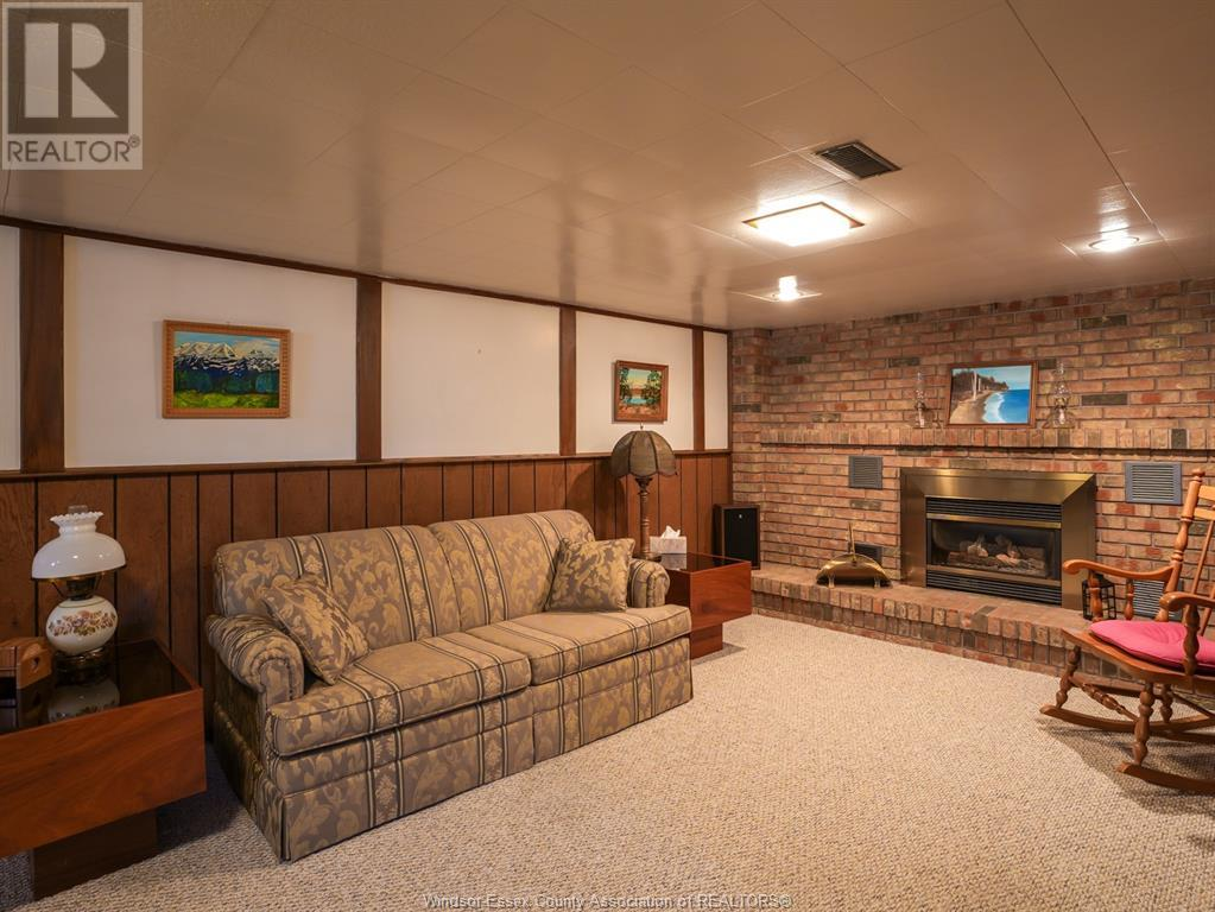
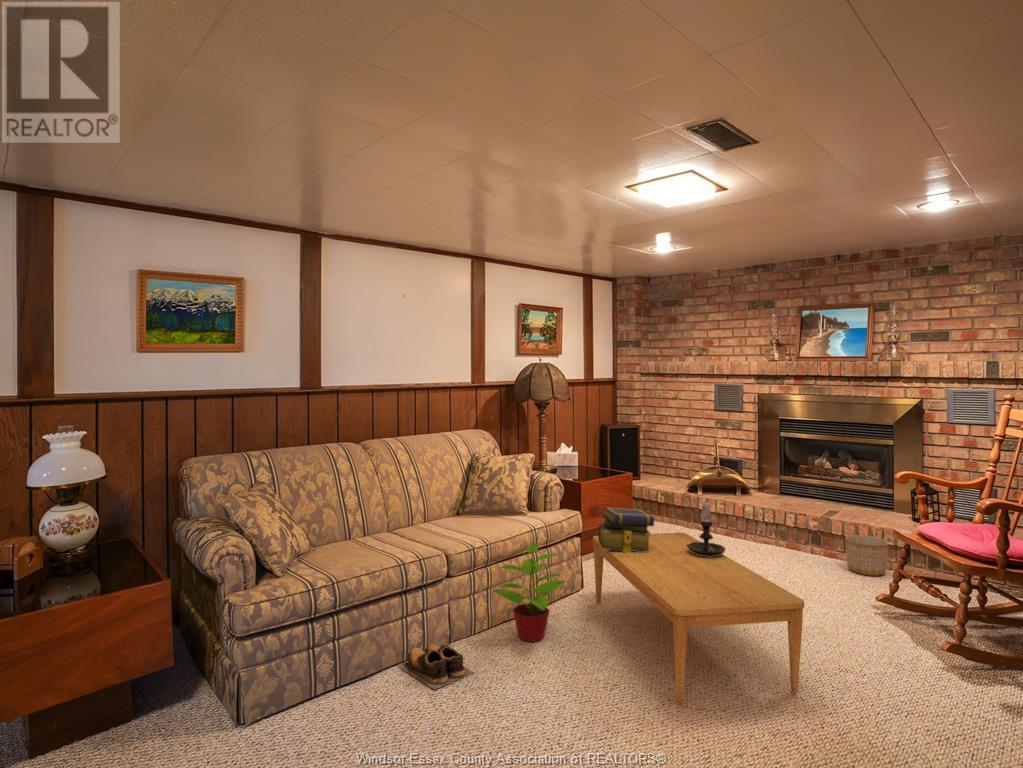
+ stack of books [598,506,655,553]
+ coffee table [592,532,805,704]
+ candle holder [685,499,727,557]
+ shoes [397,643,475,690]
+ planter [844,534,890,577]
+ potted plant [491,541,566,643]
